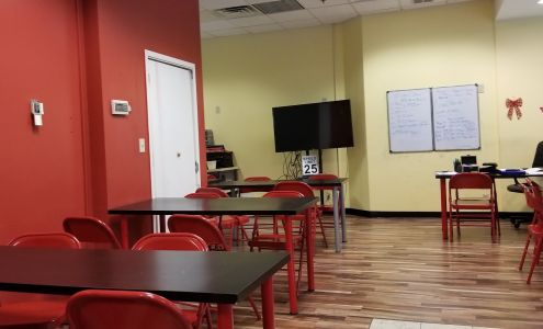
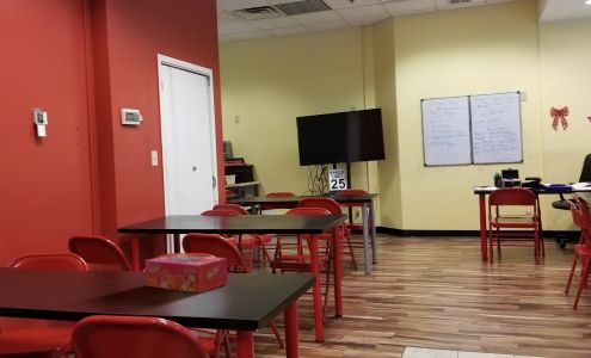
+ tissue box [144,253,229,294]
